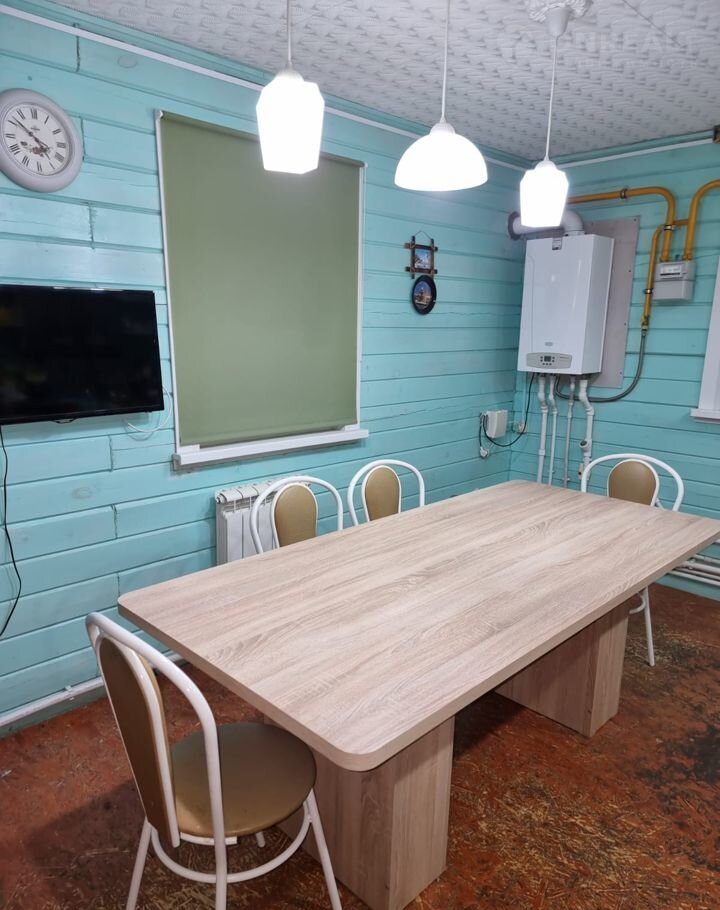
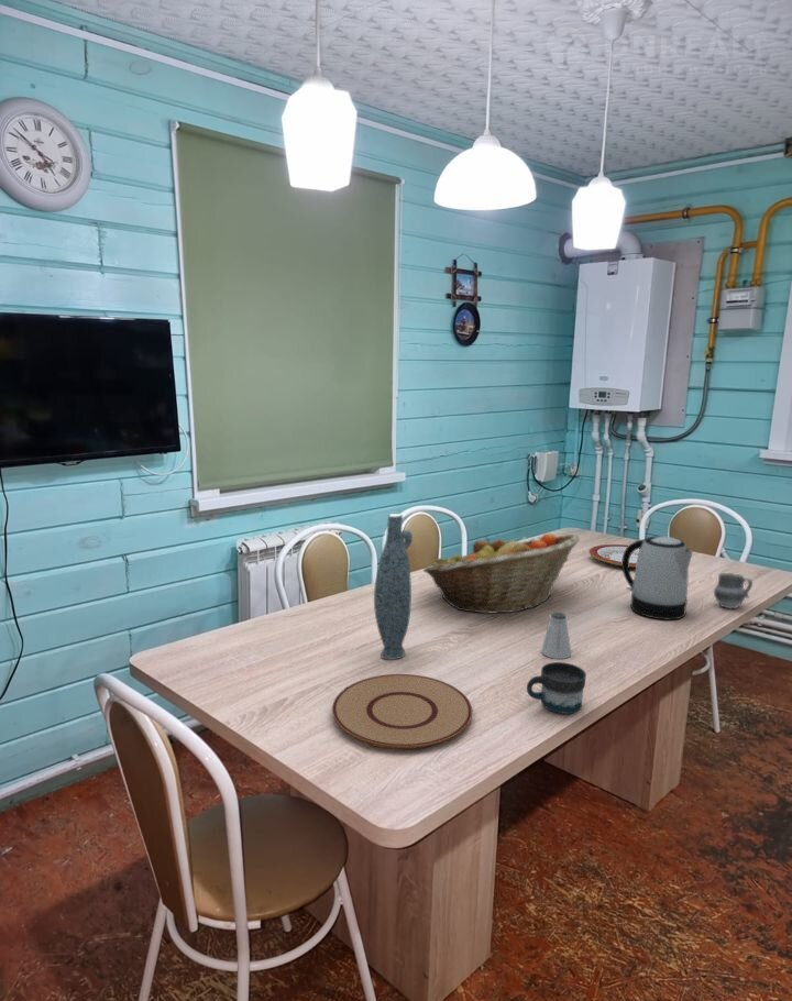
+ plate [588,543,640,569]
+ fruit basket [422,532,581,615]
+ cup [713,572,754,609]
+ kettle [620,535,694,620]
+ vase [373,513,414,660]
+ plate [331,673,473,750]
+ saltshaker [540,610,572,660]
+ mug [526,661,587,715]
